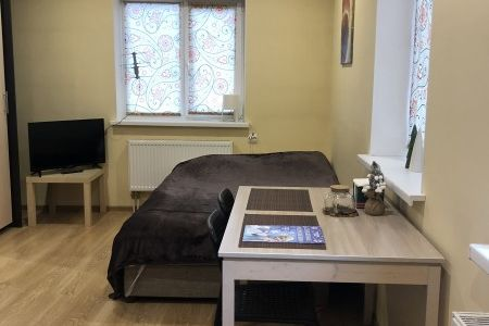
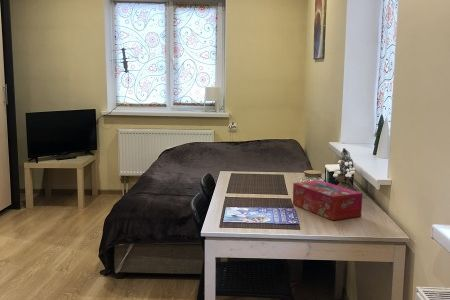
+ tissue box [292,179,363,221]
